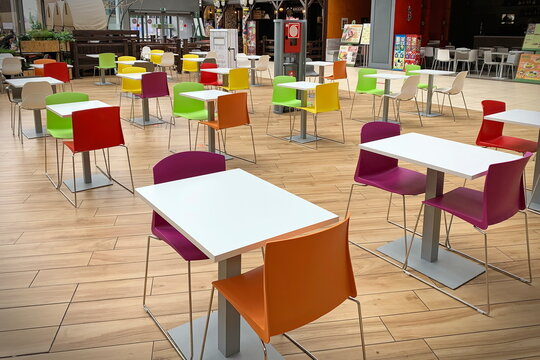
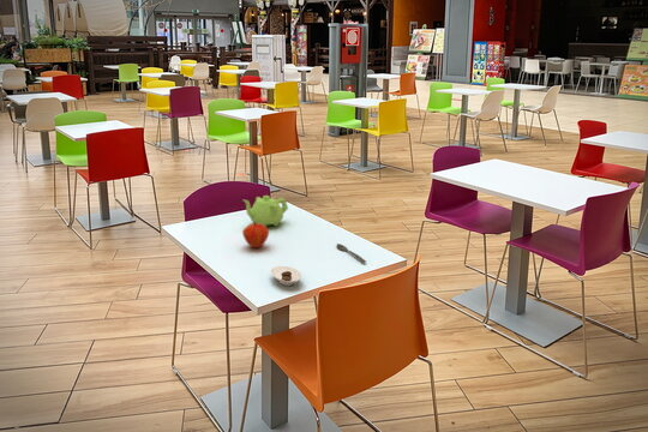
+ saucer [270,265,302,287]
+ teapot [241,194,289,228]
+ fruit [241,221,270,250]
+ spoon [336,242,367,264]
